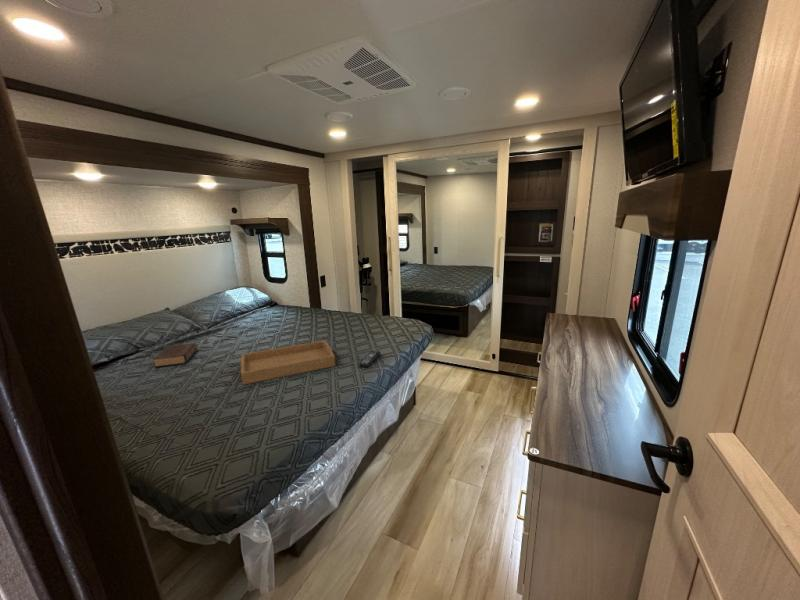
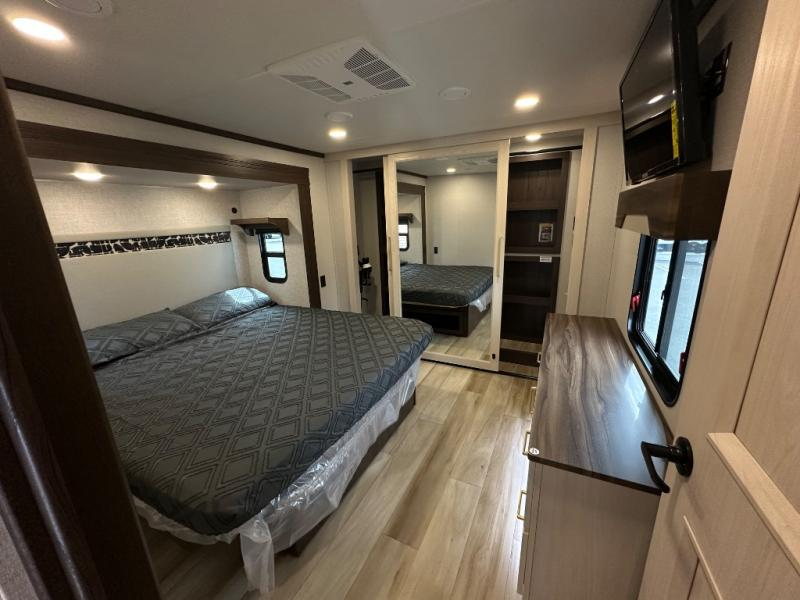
- serving tray [240,340,336,386]
- remote control [358,350,381,368]
- book [152,342,198,368]
